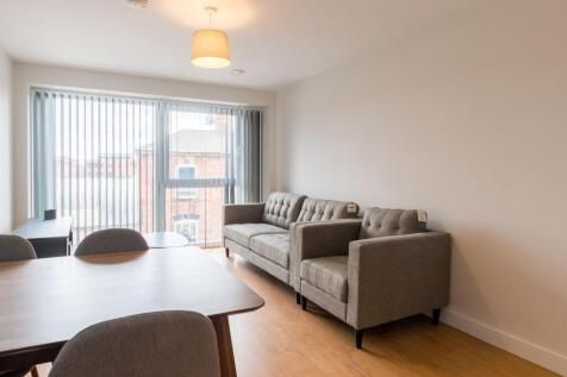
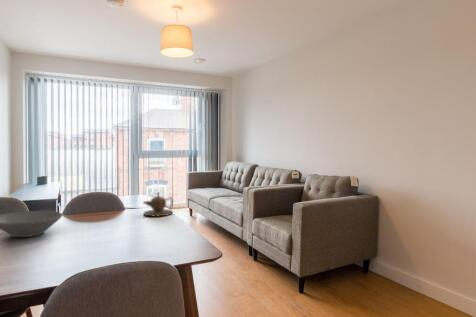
+ teapot [142,191,174,218]
+ bowl [0,210,63,238]
